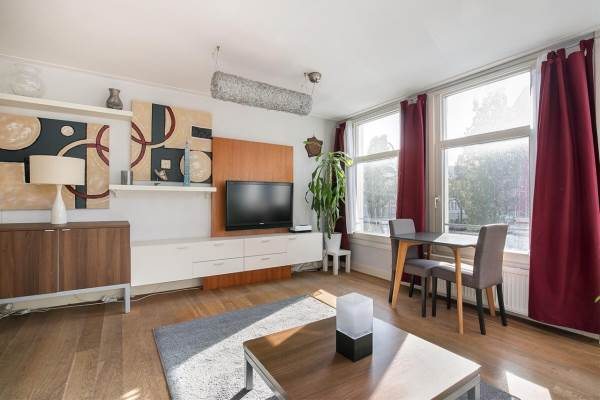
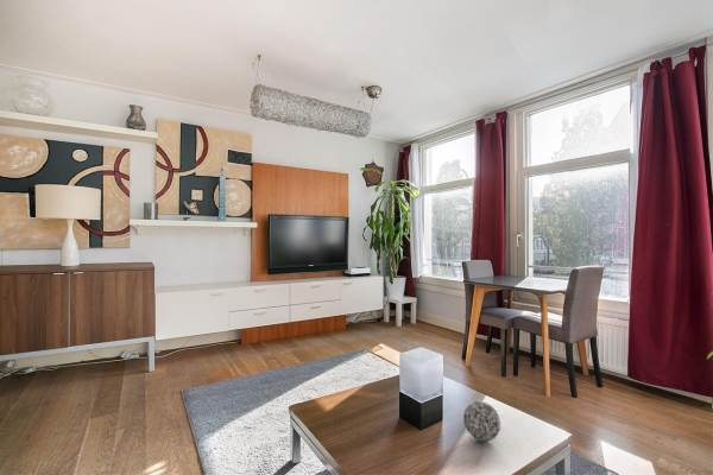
+ decorative ball [462,399,501,442]
